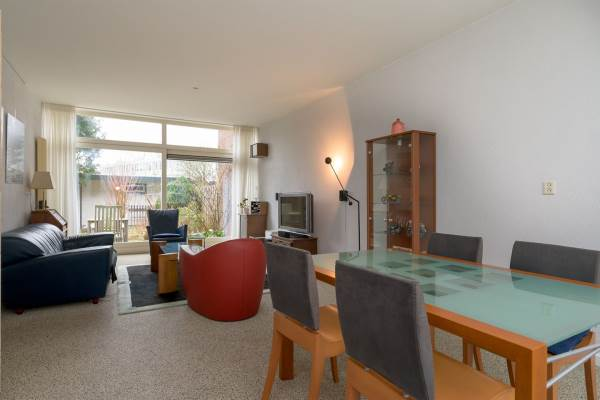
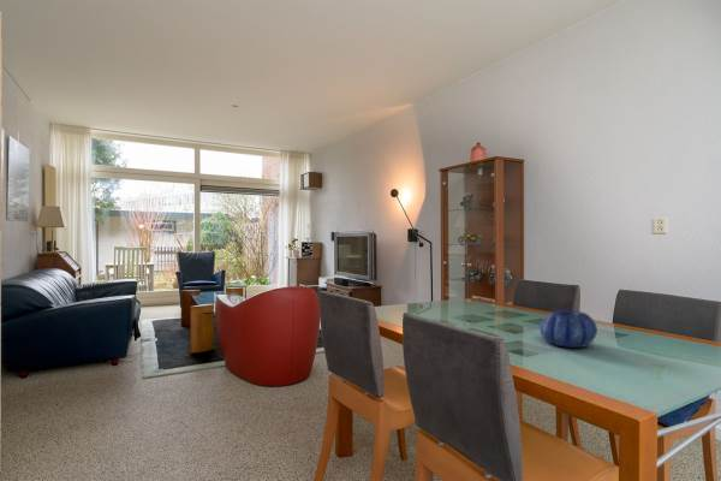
+ decorative bowl [538,309,598,349]
